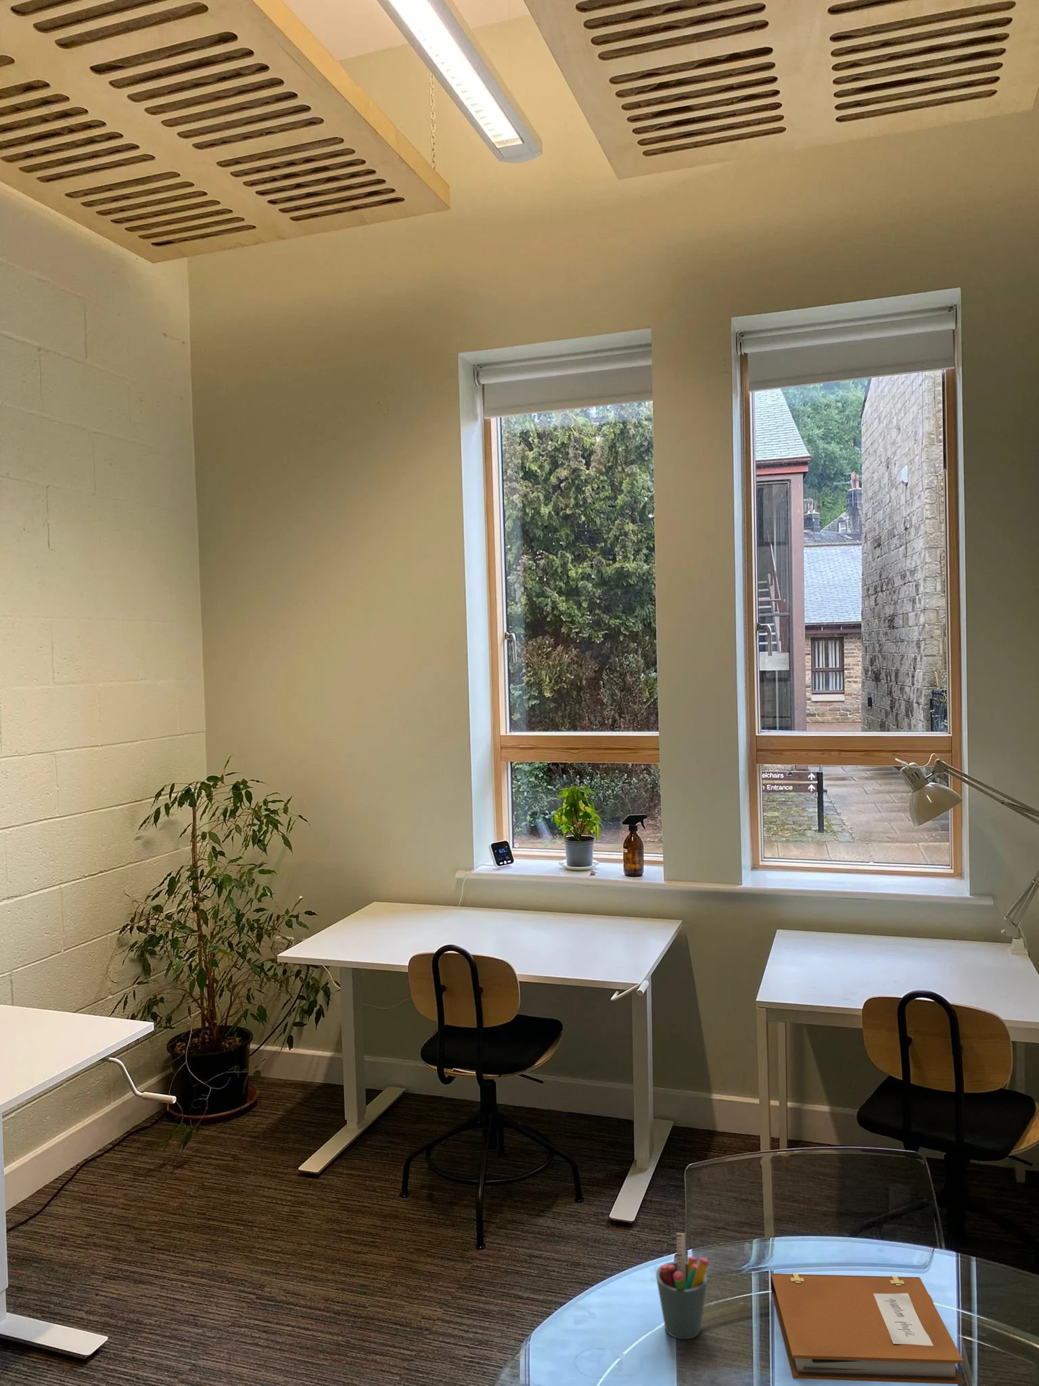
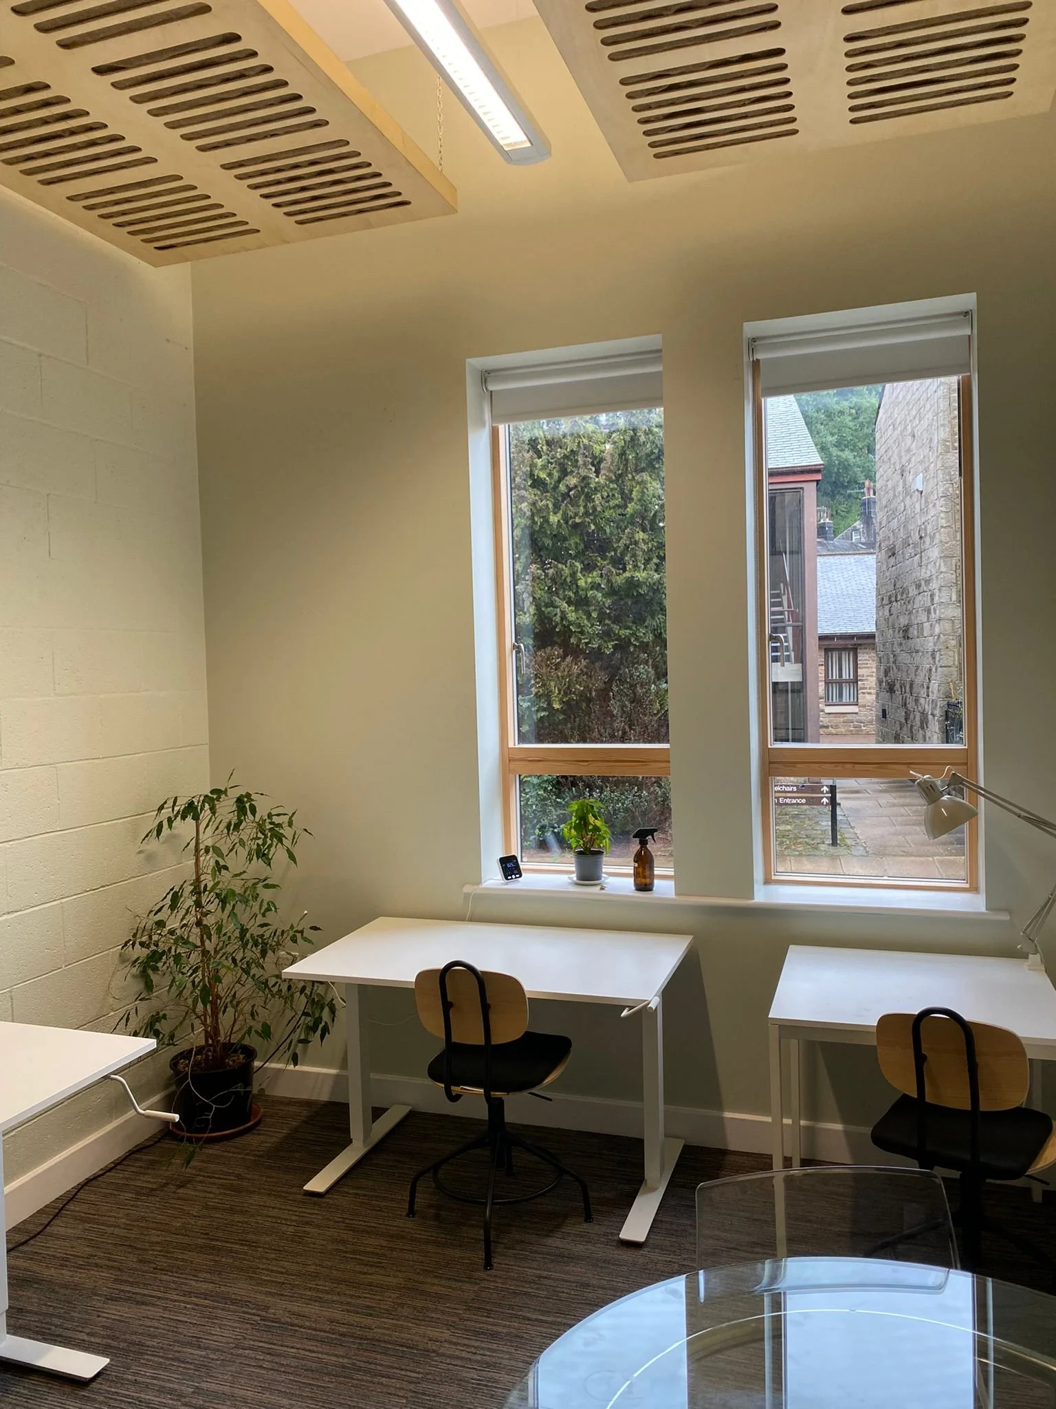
- pen holder [656,1232,709,1340]
- notebook [769,1273,964,1385]
